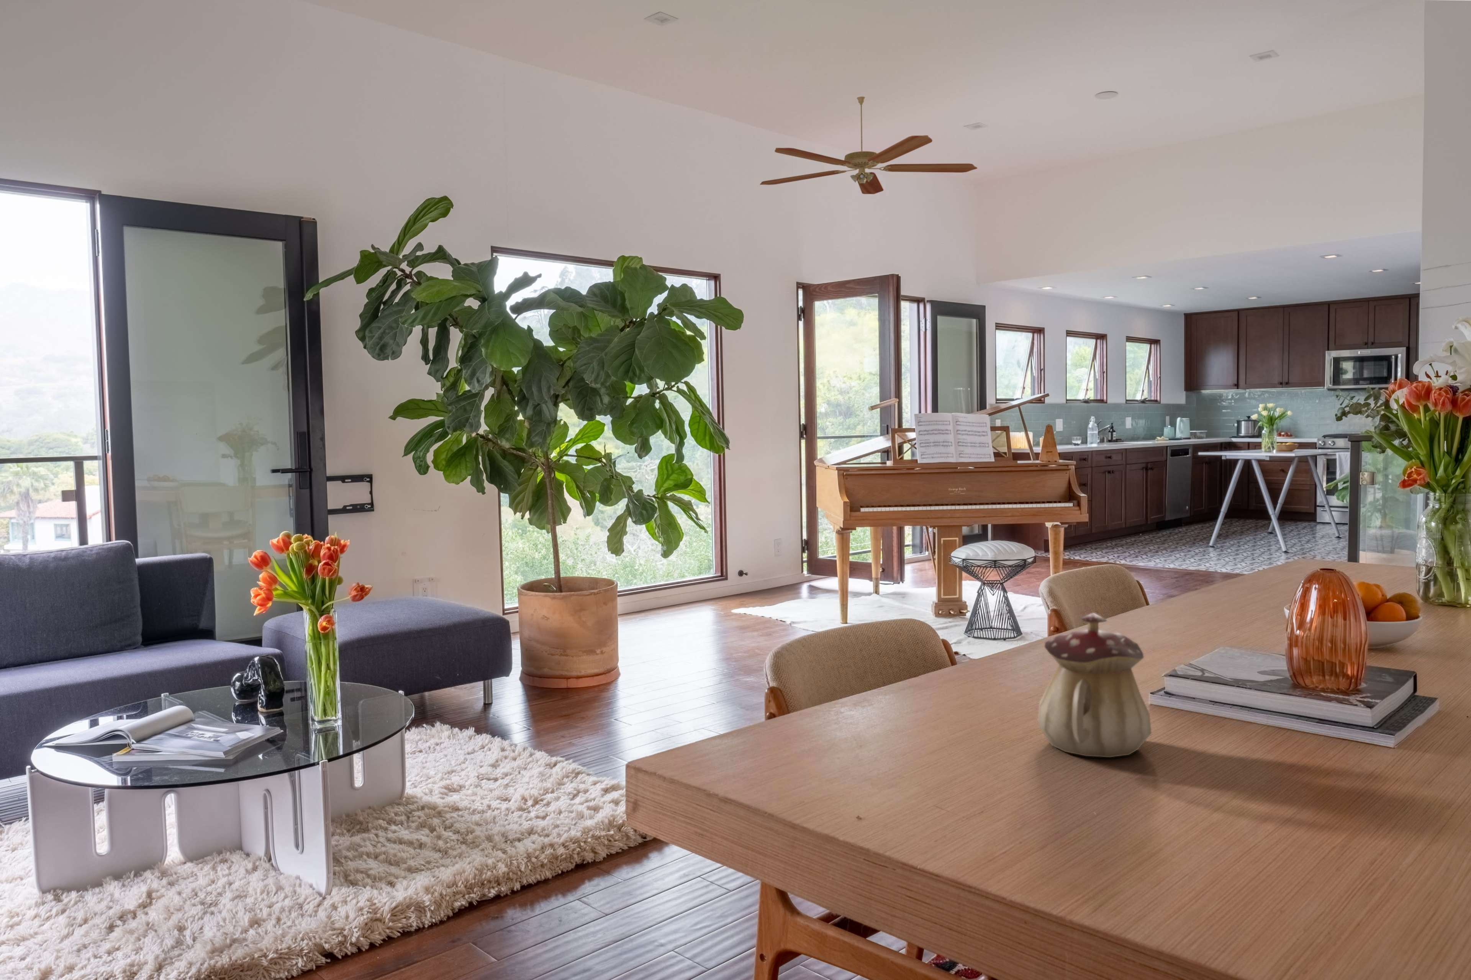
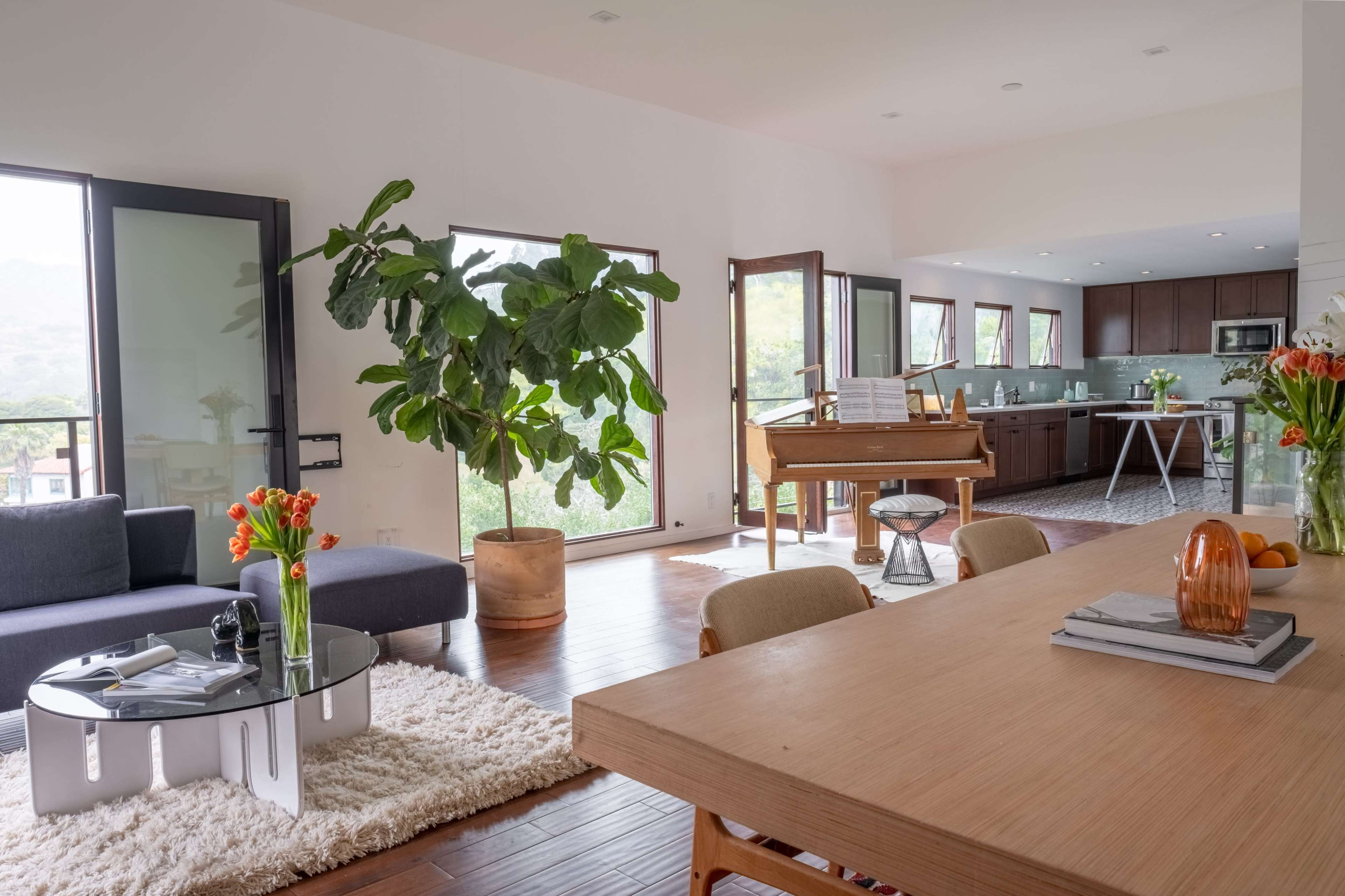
- ceiling fan [760,96,978,195]
- teapot [1038,612,1152,758]
